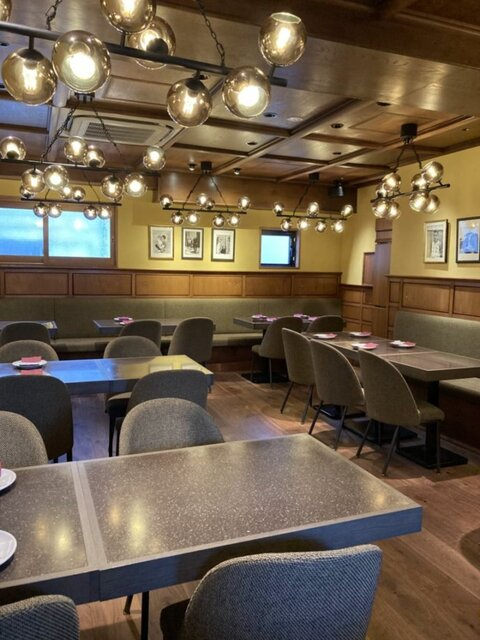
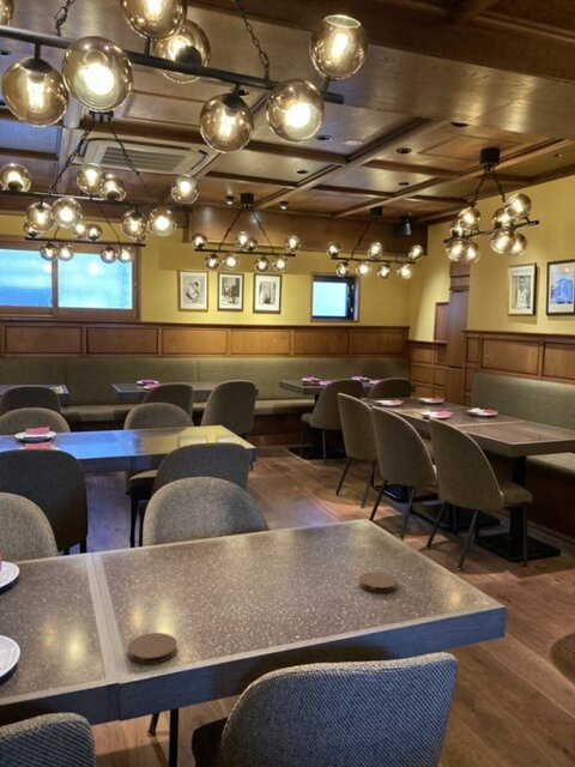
+ coaster [358,570,398,593]
+ coaster [127,632,178,665]
